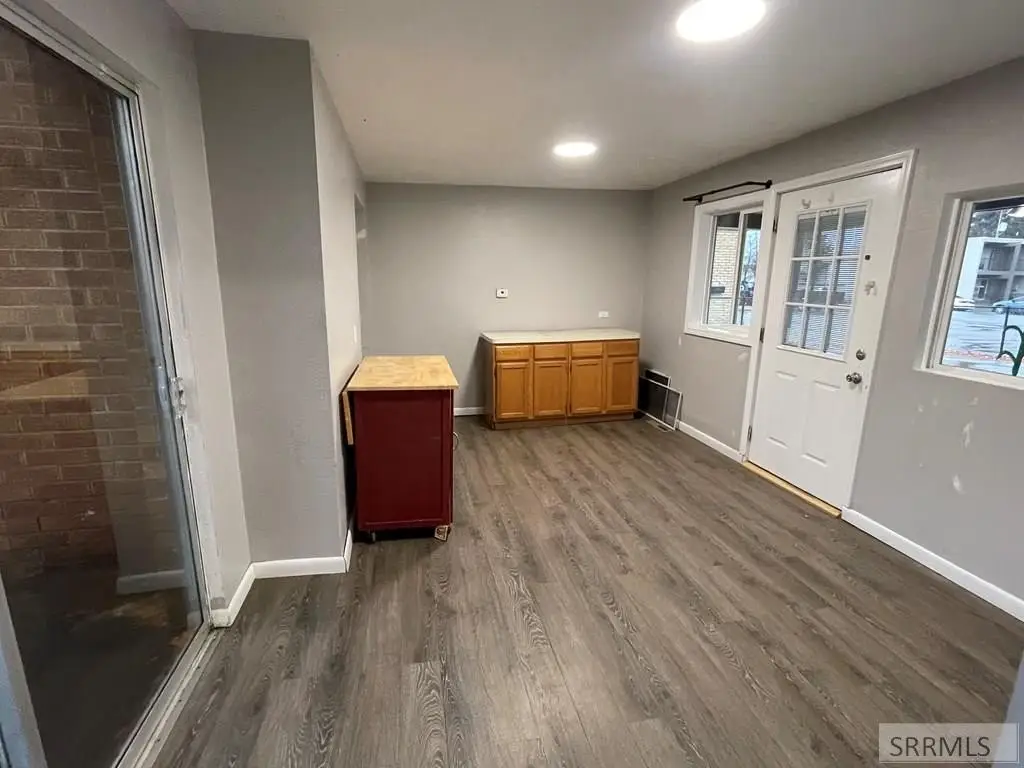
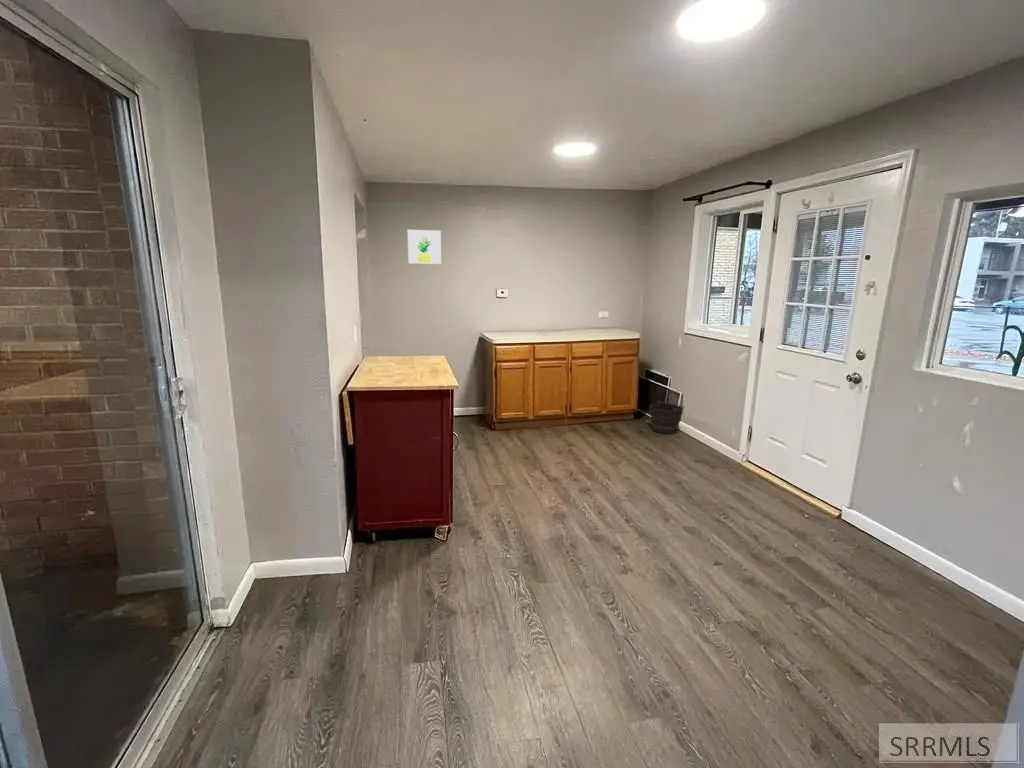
+ bucket [648,399,685,435]
+ wall art [407,229,442,265]
